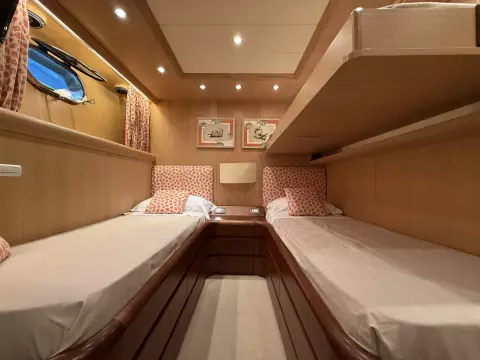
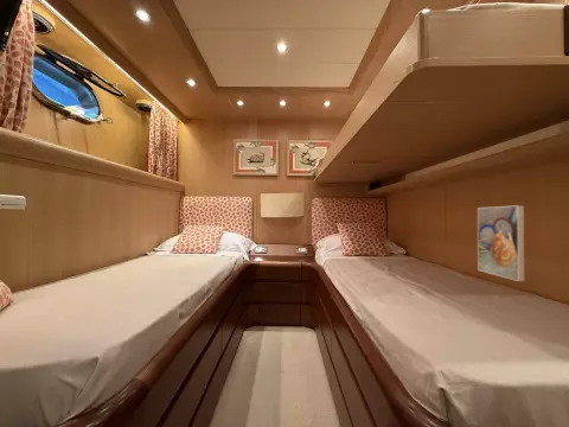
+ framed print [477,204,526,282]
